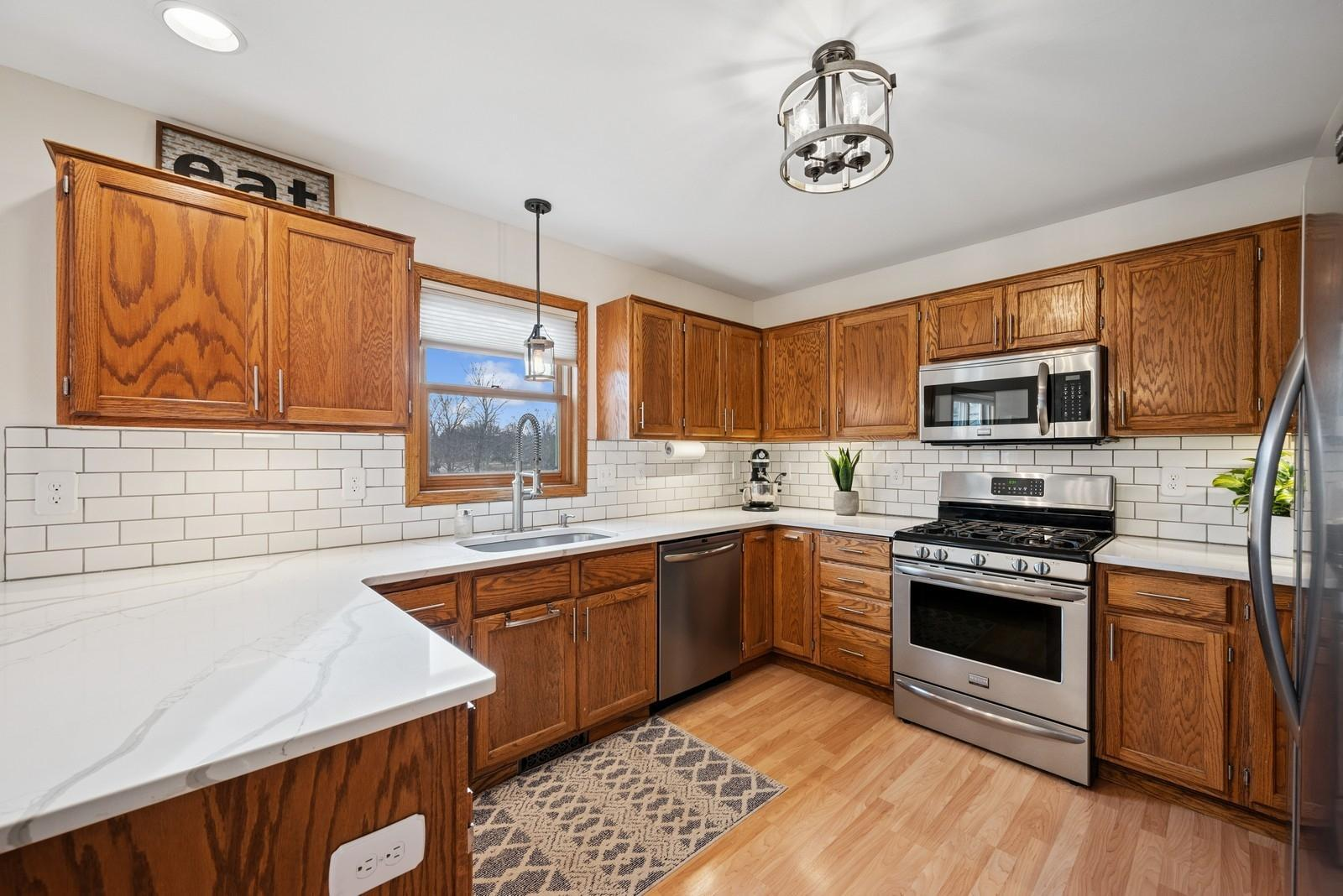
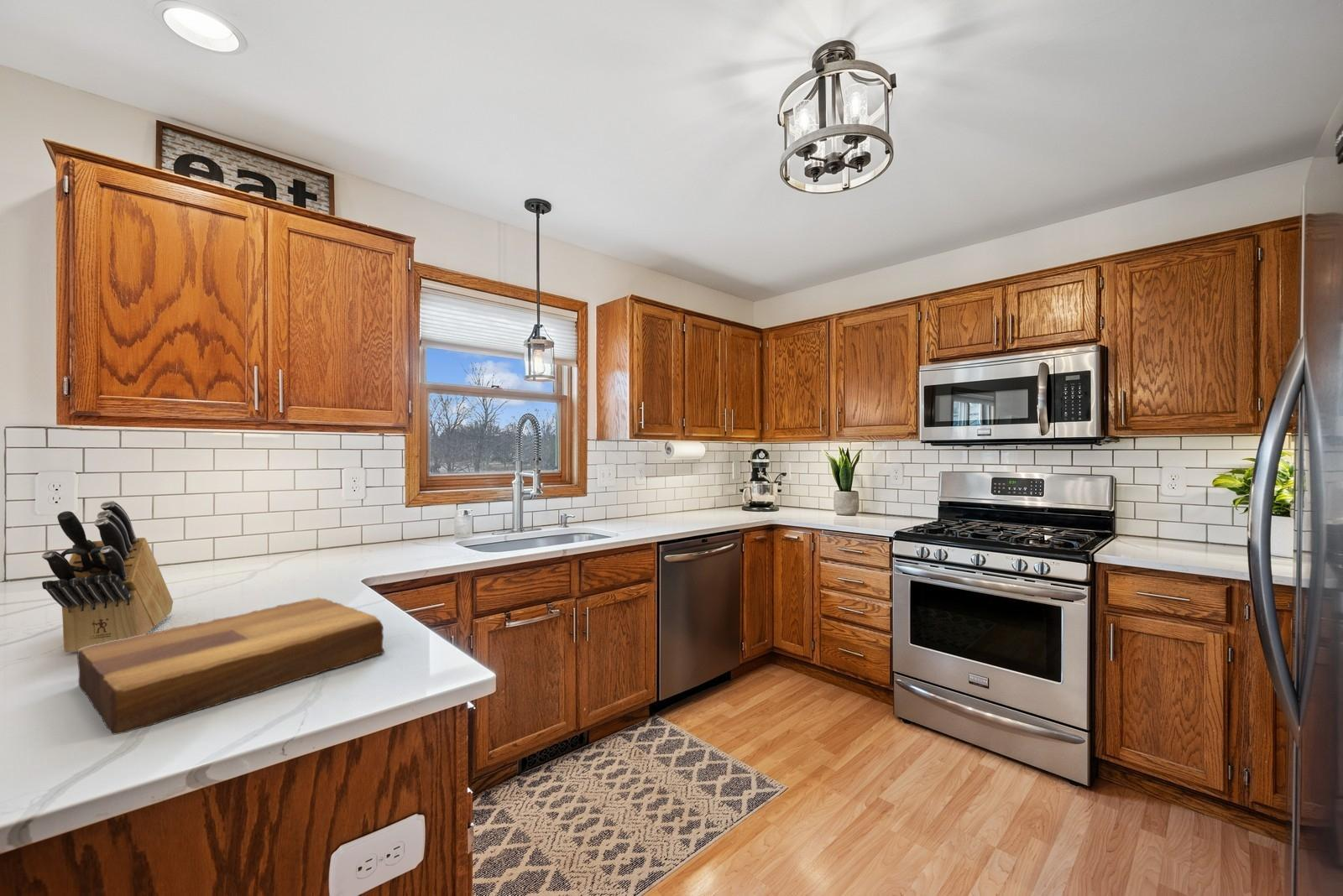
+ cutting board [76,596,385,736]
+ knife block [41,500,174,654]
